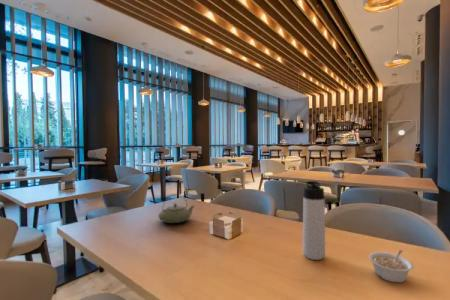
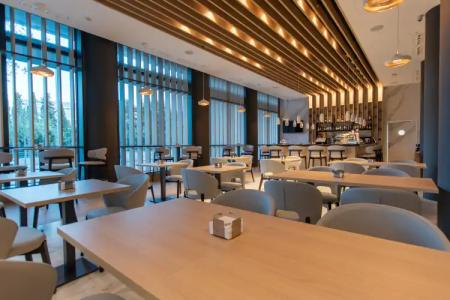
- legume [368,249,414,283]
- thermos bottle [302,180,326,261]
- teapot [157,193,196,224]
